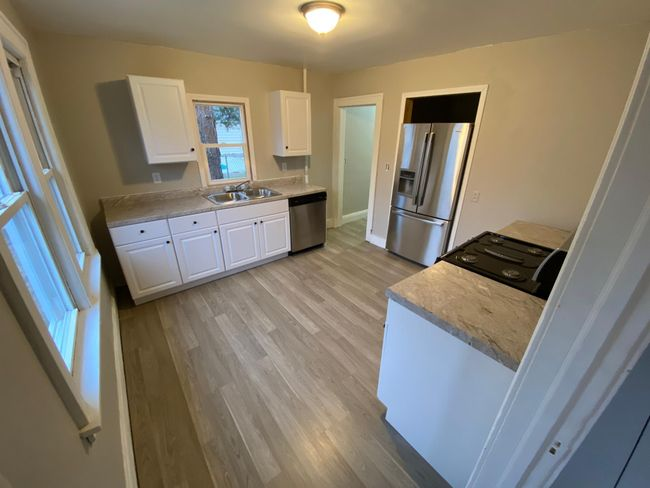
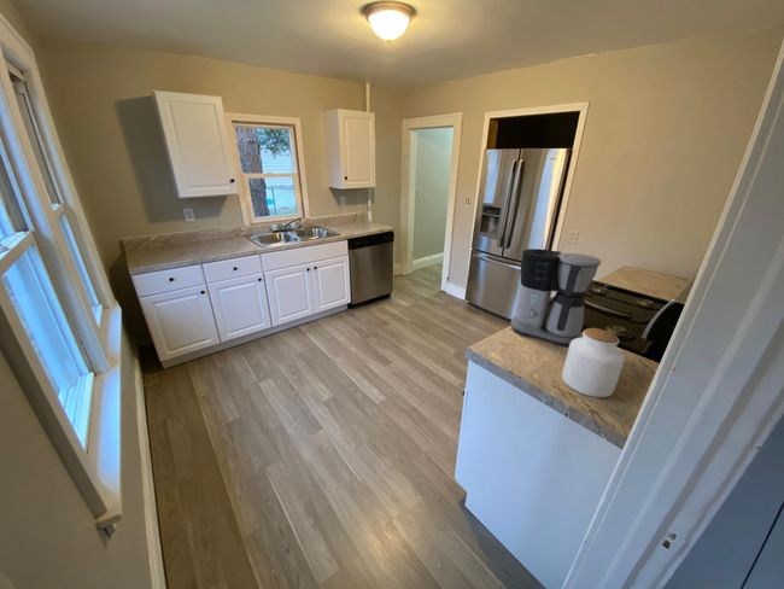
+ jar [561,327,626,398]
+ coffee maker [509,247,602,348]
